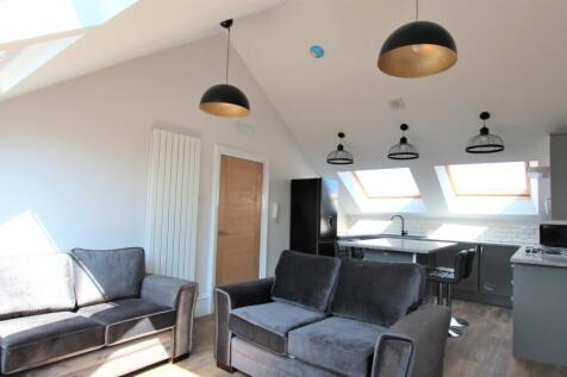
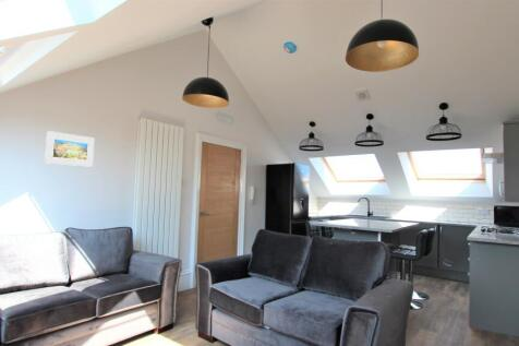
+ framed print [44,130,95,168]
